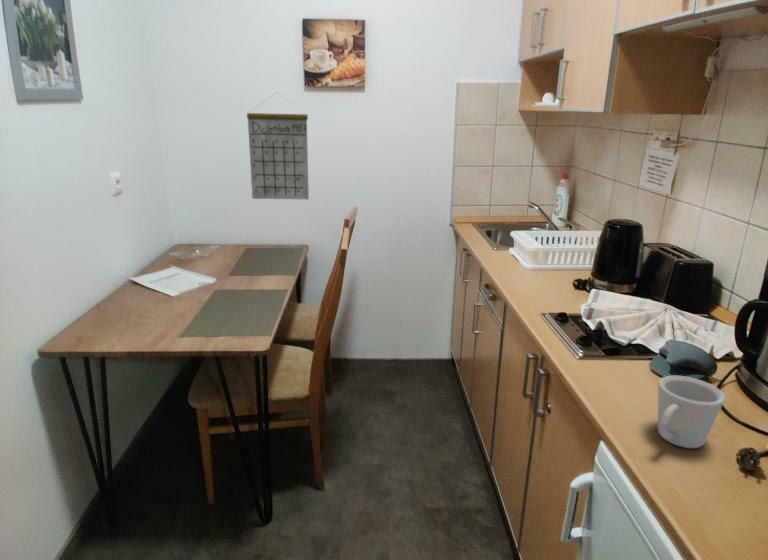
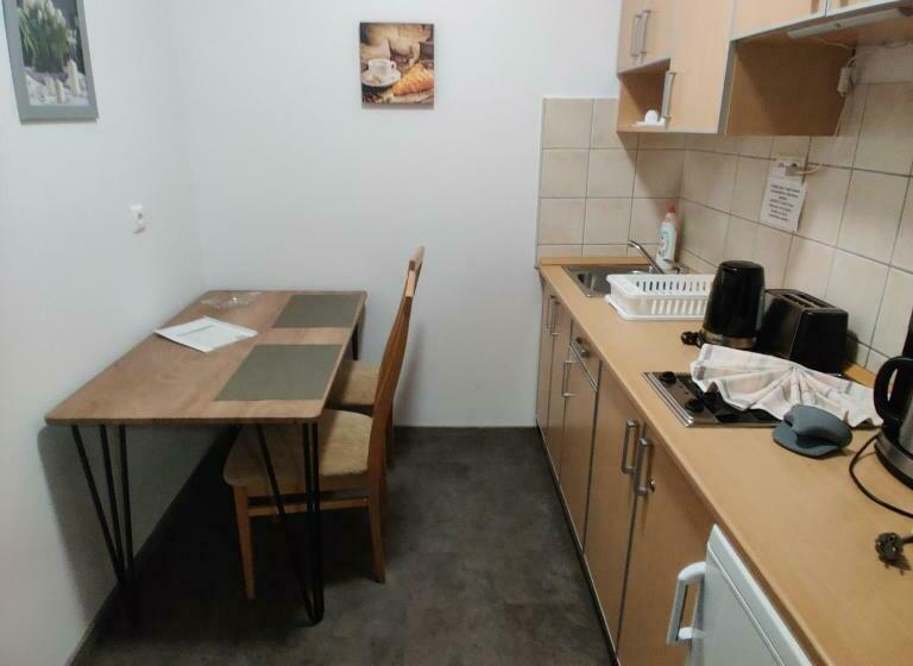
- mug [657,374,726,449]
- calendar [246,92,310,201]
